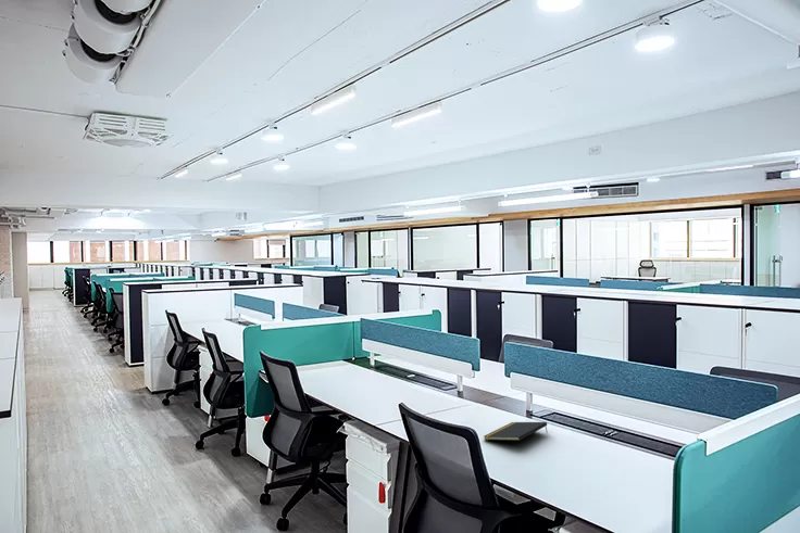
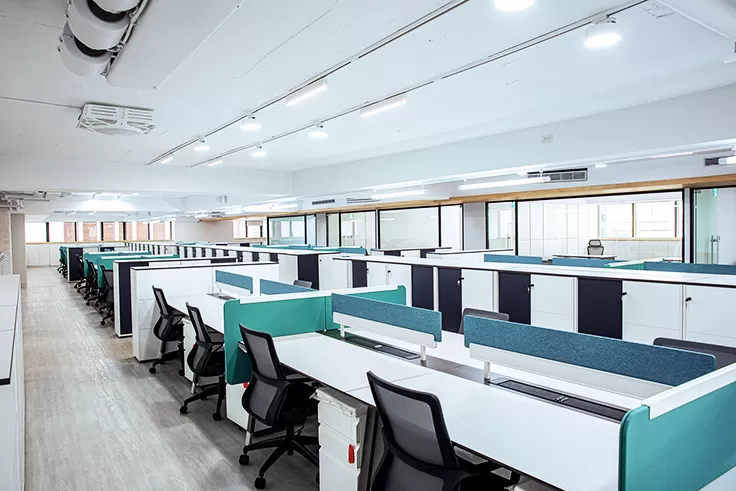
- notepad [484,421,548,442]
